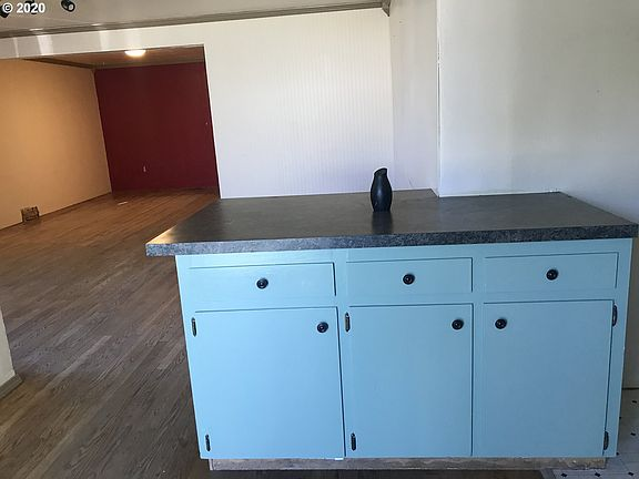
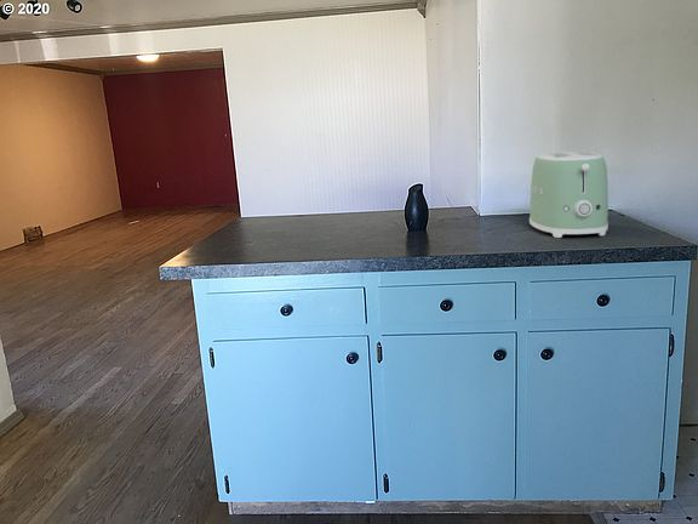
+ toaster [528,150,610,239]
